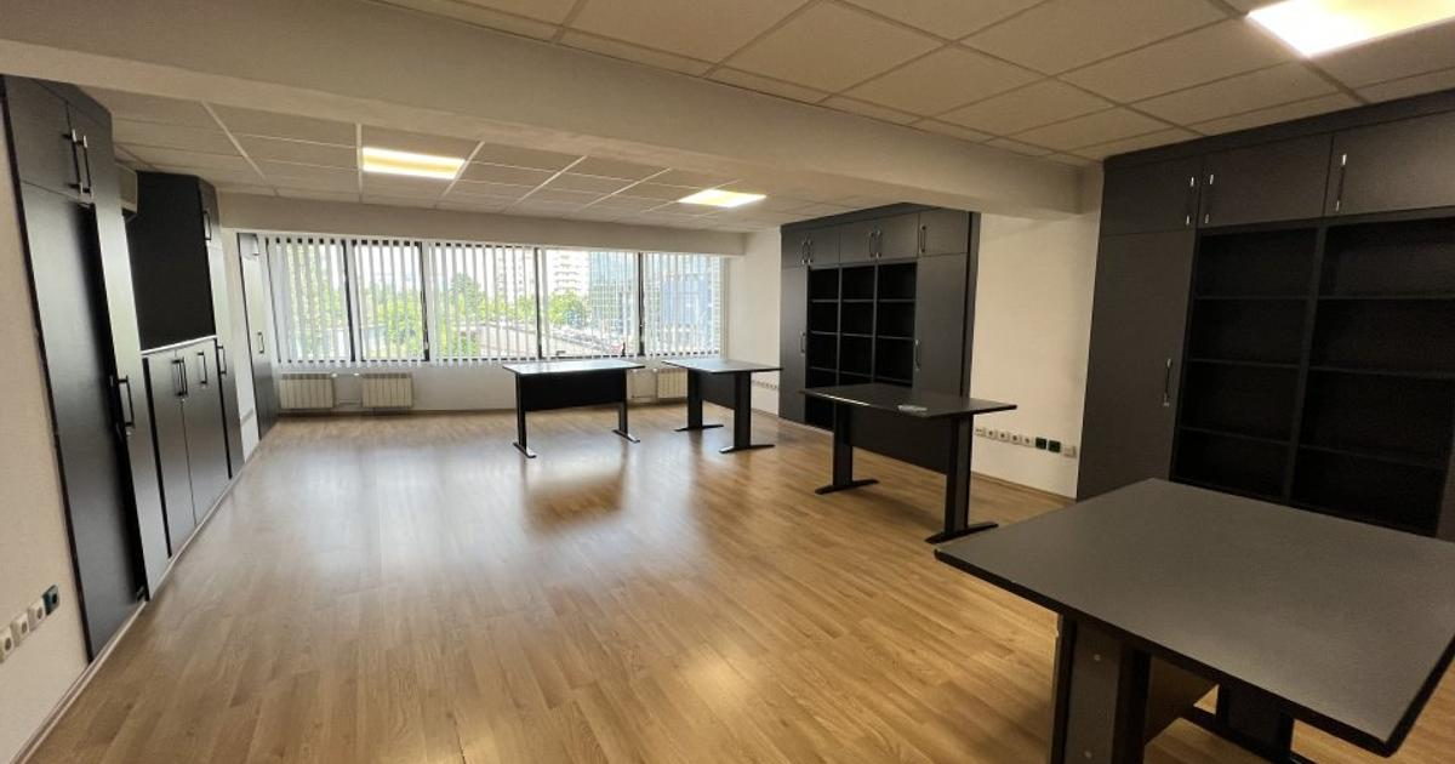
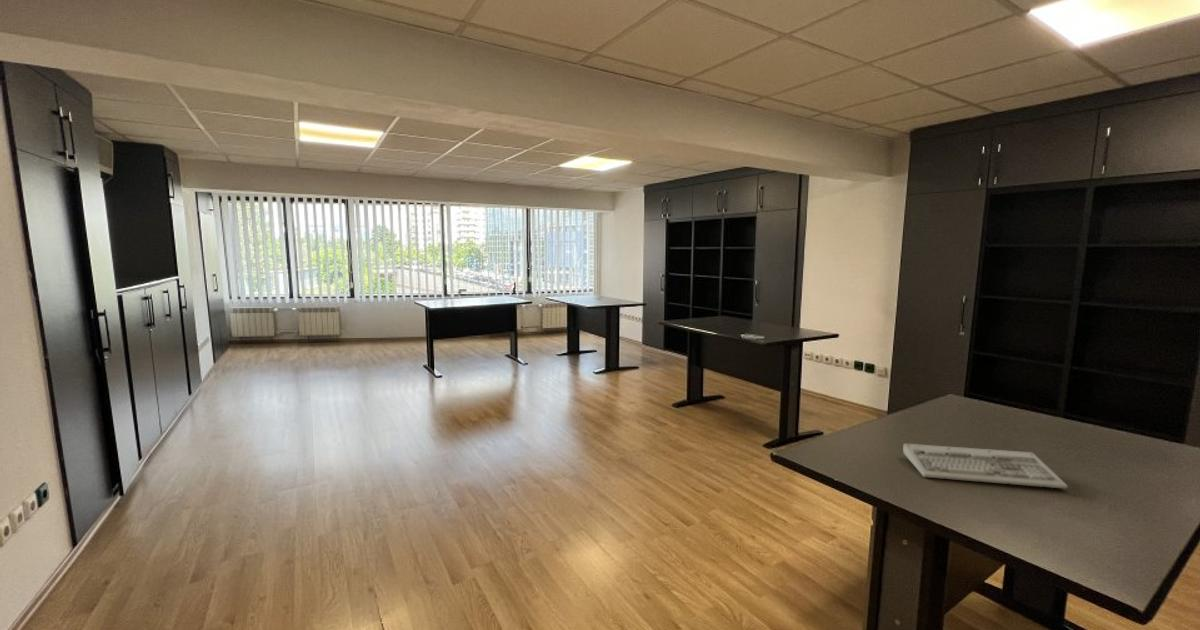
+ keyboard [902,443,1069,489]
